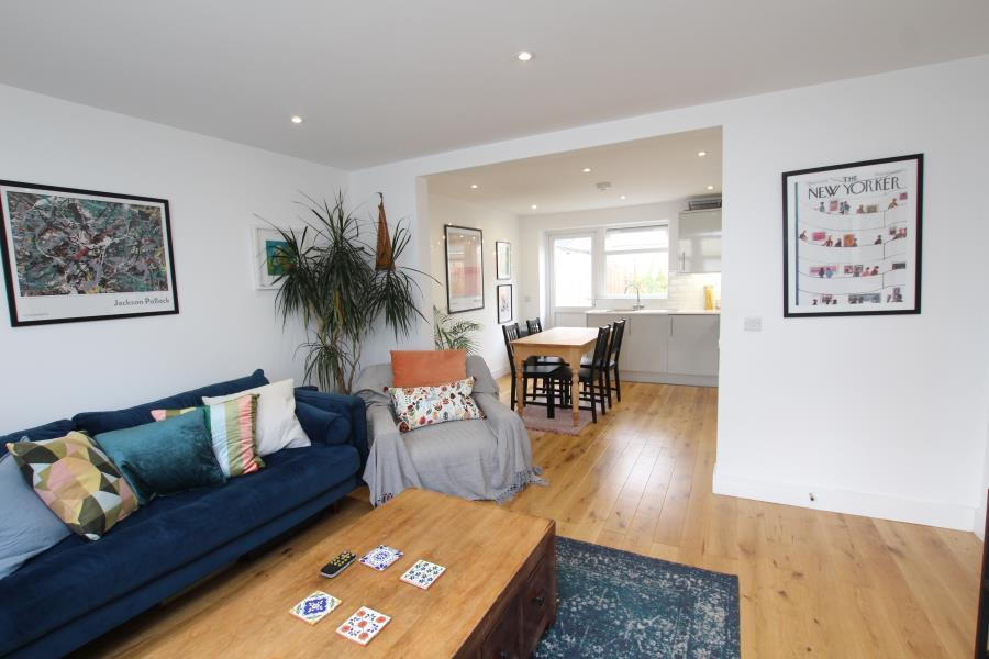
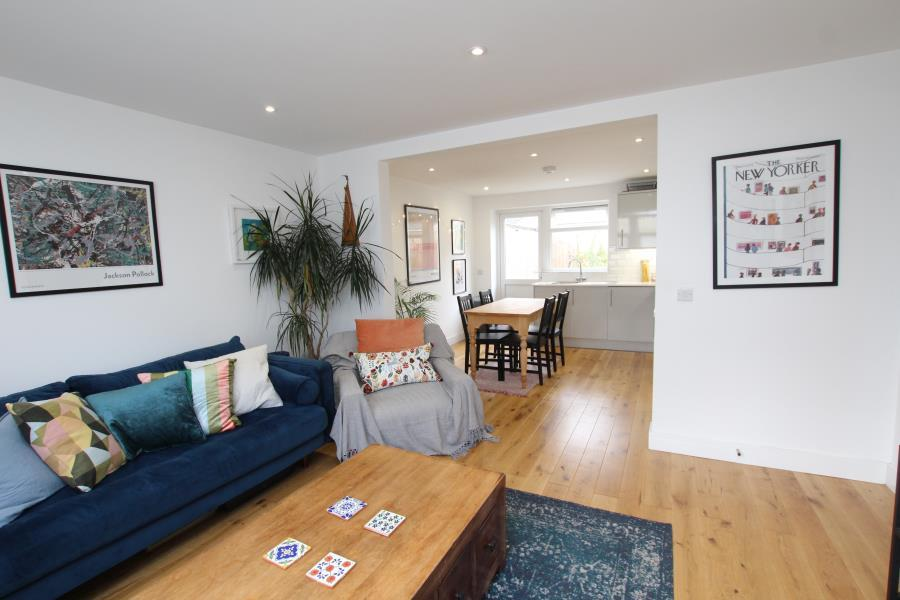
- remote control [320,550,357,579]
